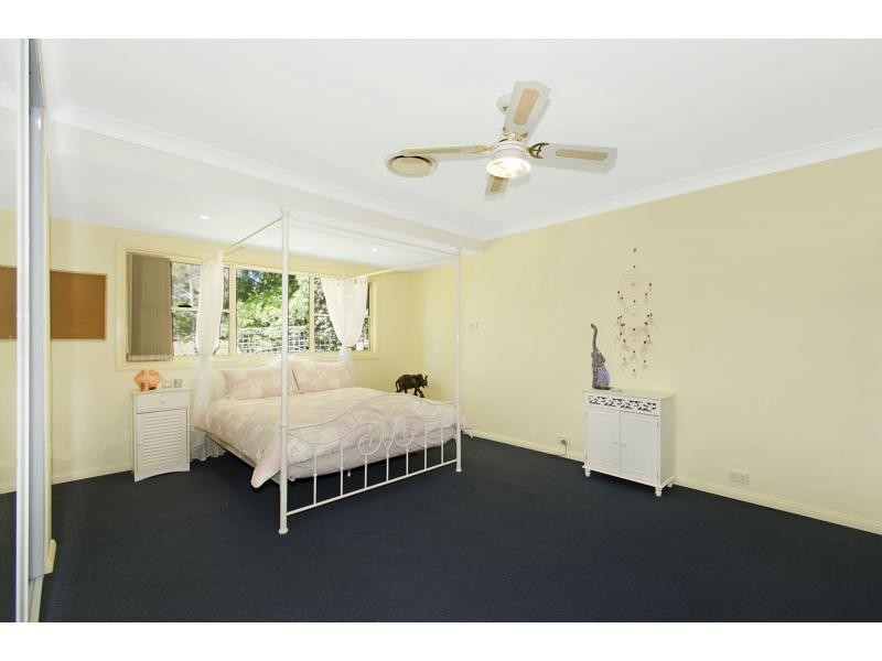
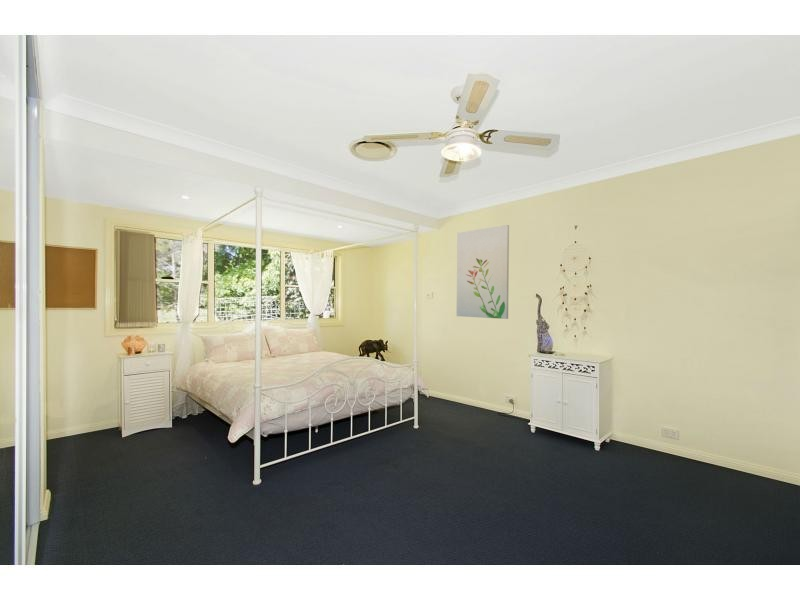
+ wall art [456,224,510,320]
